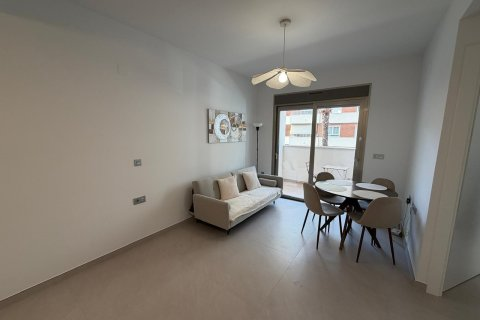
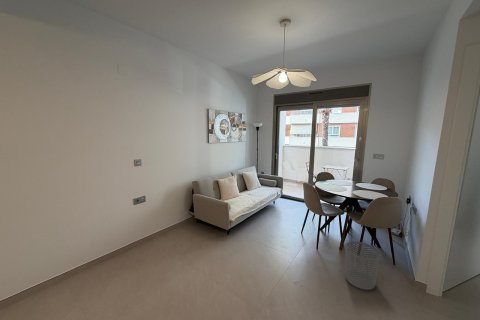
+ waste bin [344,240,381,291]
